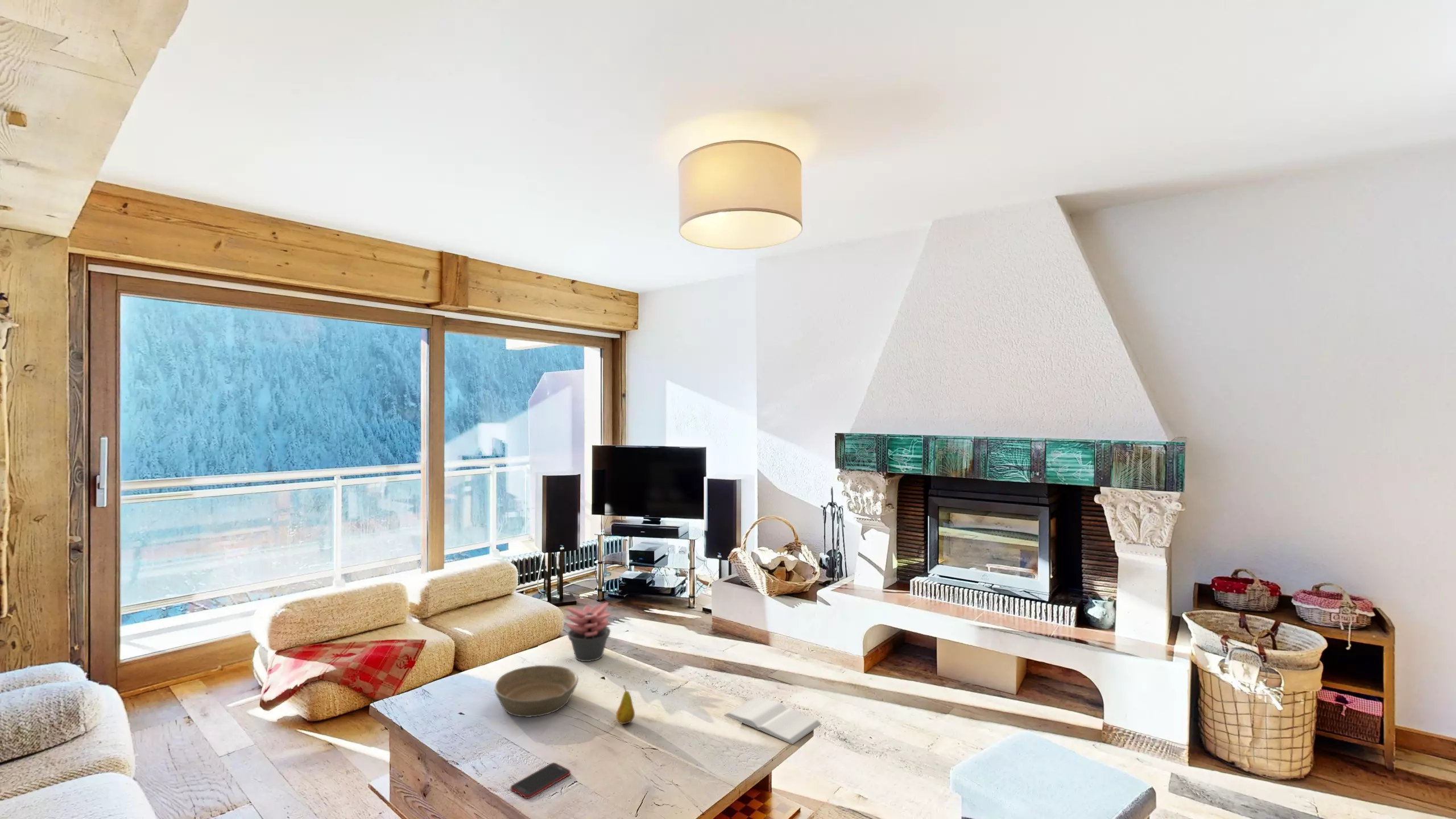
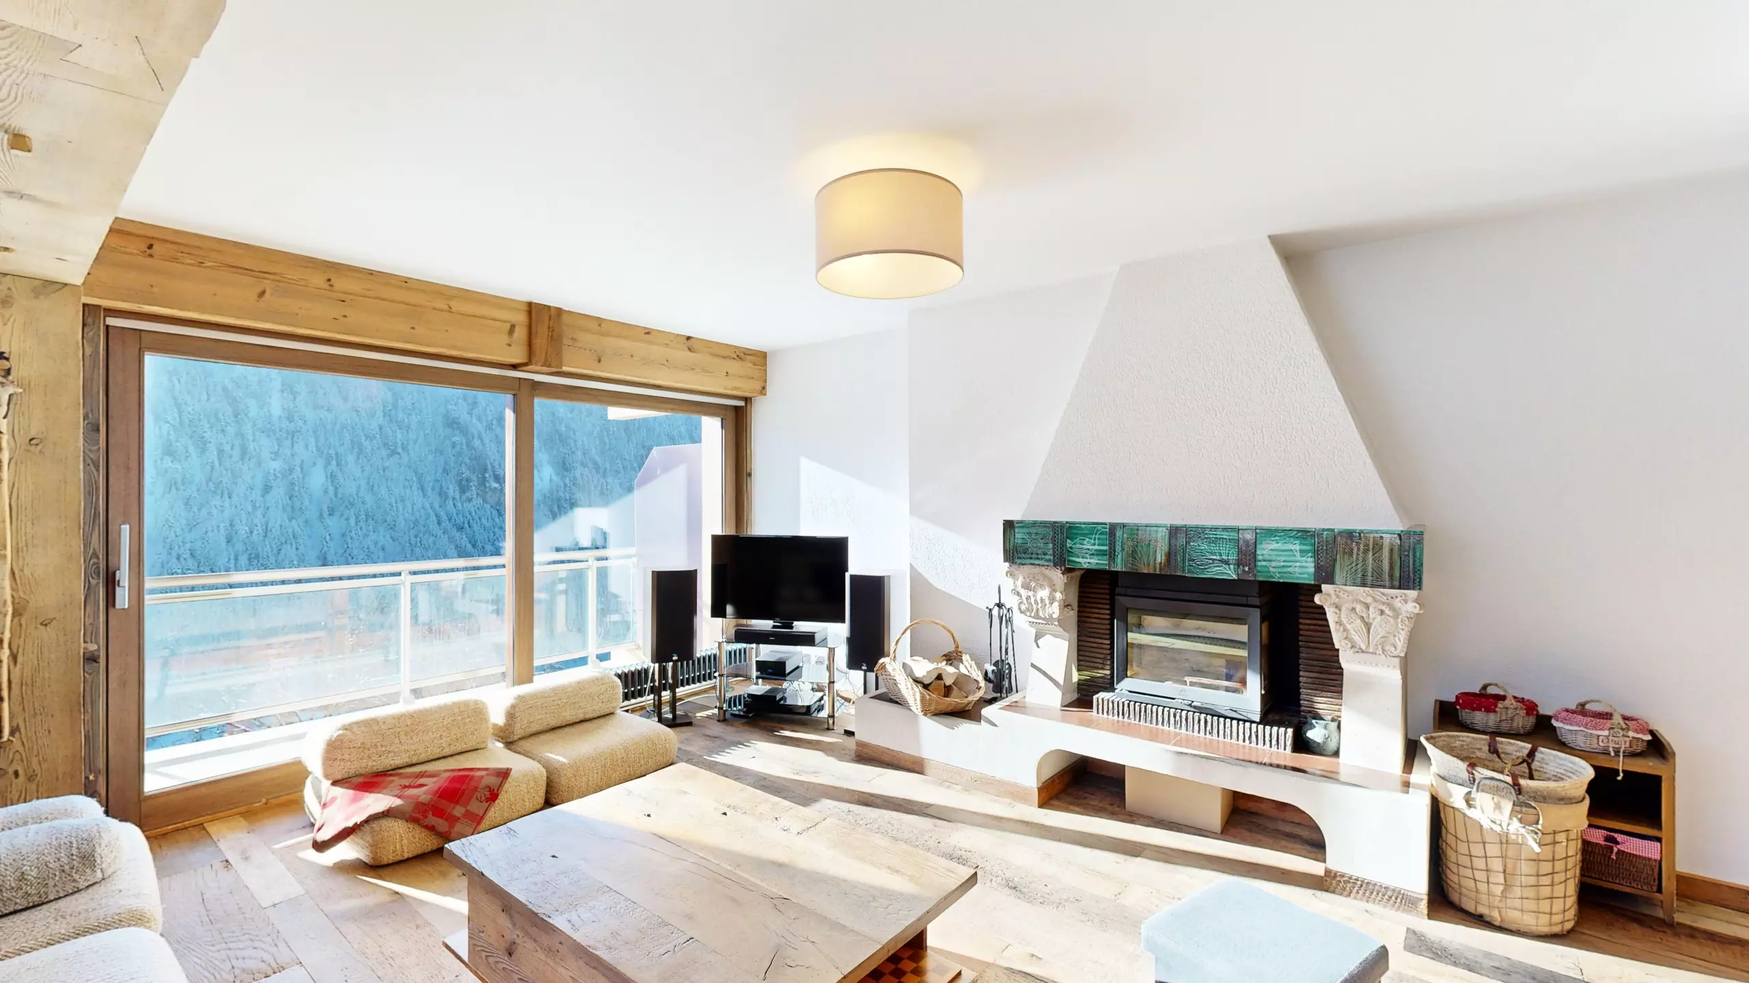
- cell phone [510,762,571,799]
- fruit [615,685,635,725]
- book [723,696,822,745]
- succulent plant [565,602,613,662]
- bowl [494,665,579,718]
